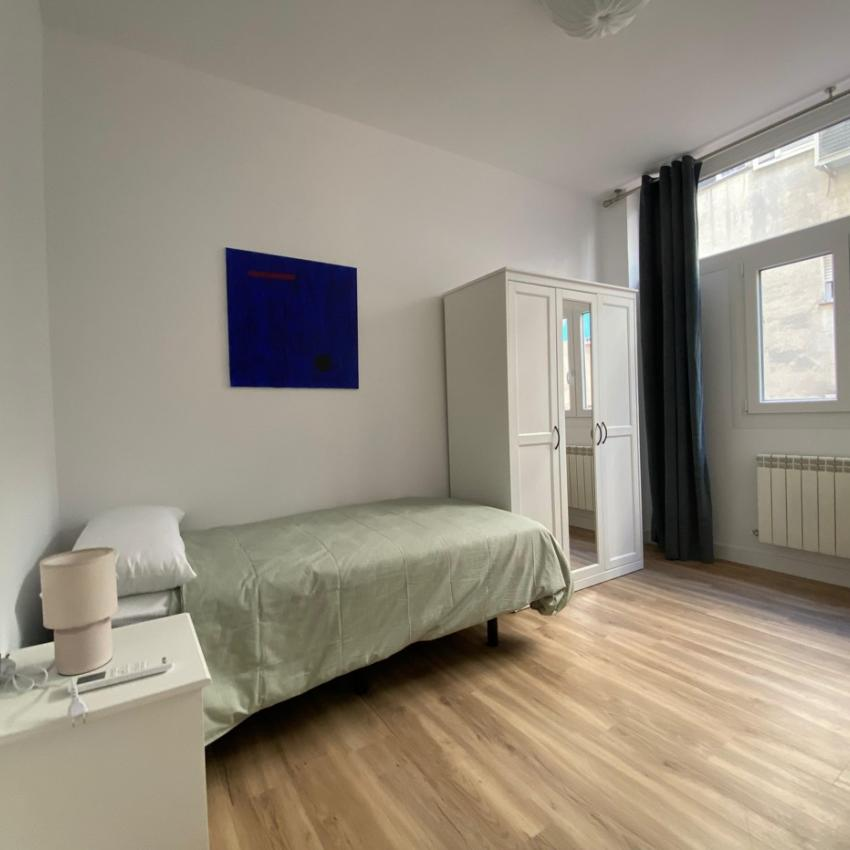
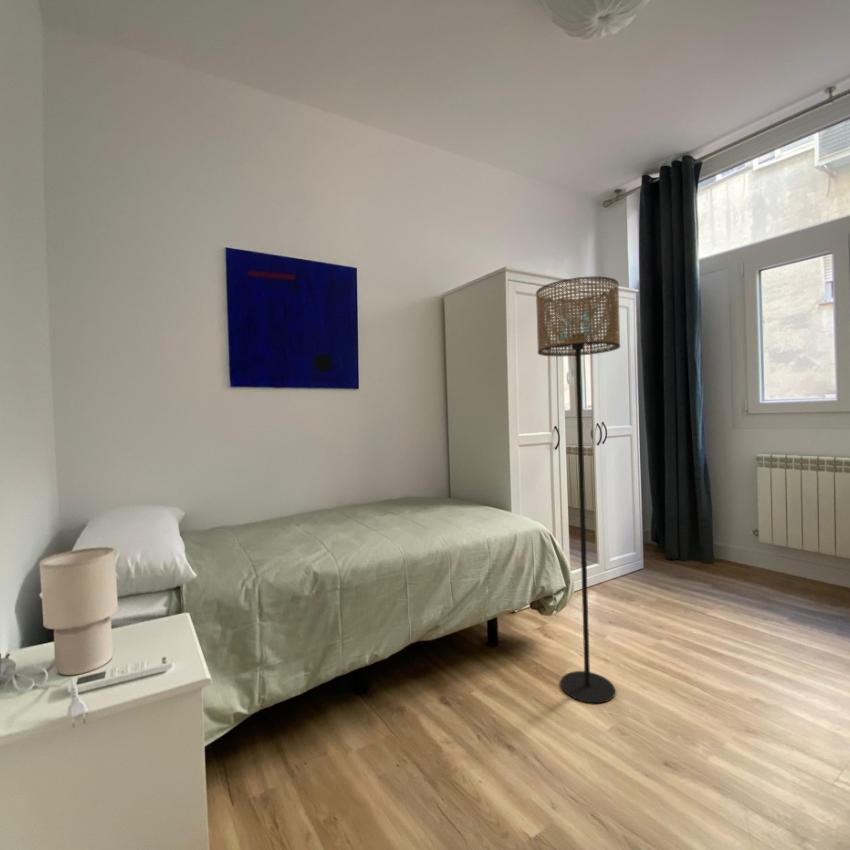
+ floor lamp [535,275,621,704]
